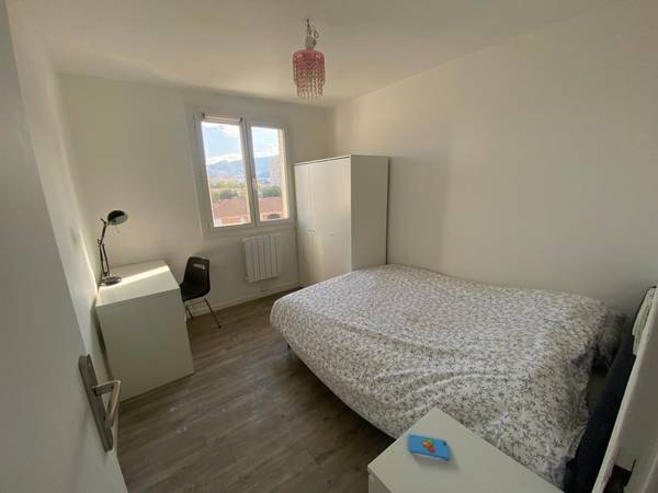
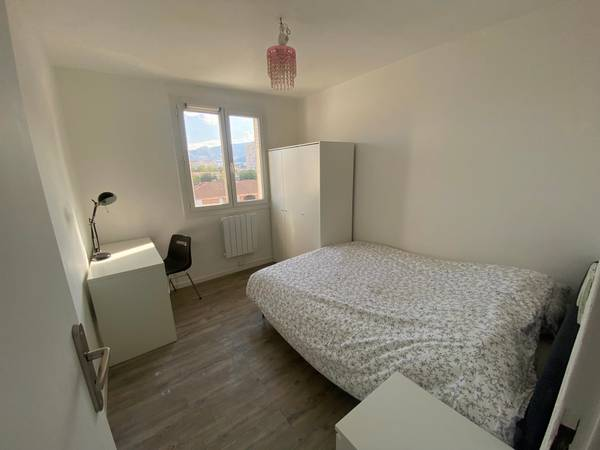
- smartphone [407,434,451,460]
